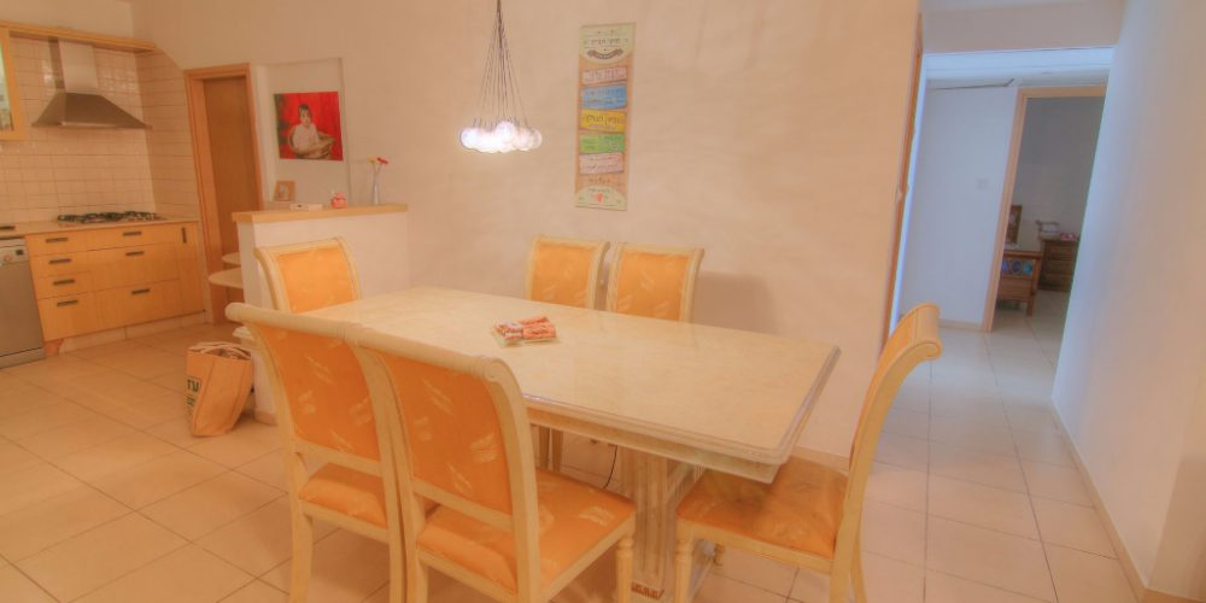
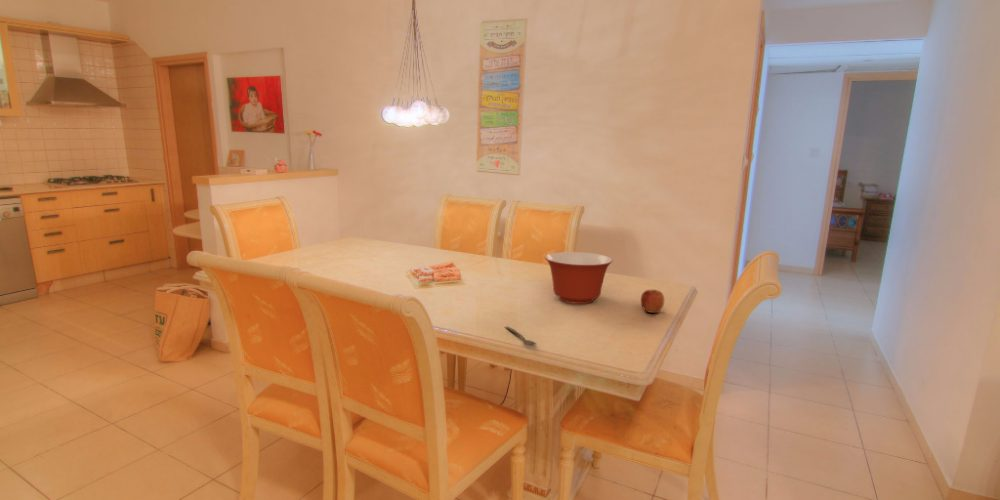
+ mixing bowl [544,251,614,305]
+ apple [640,289,665,314]
+ spoon [504,326,538,346]
